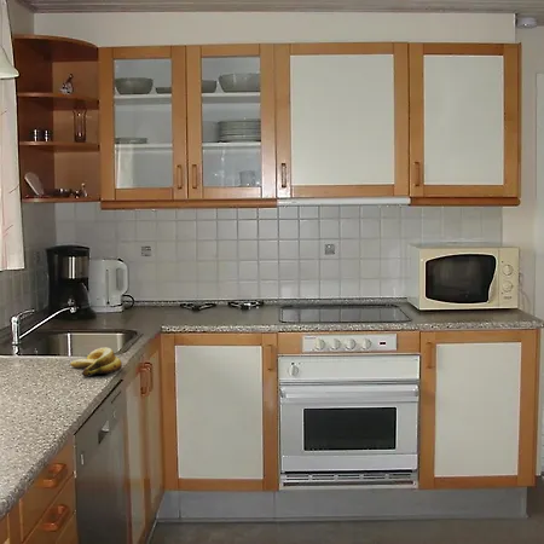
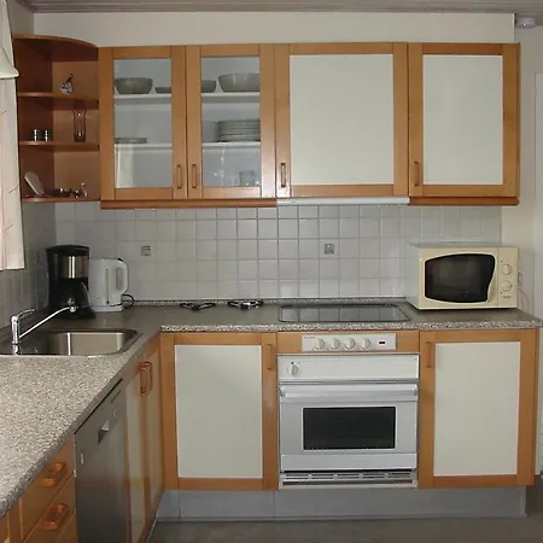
- banana [69,346,123,378]
